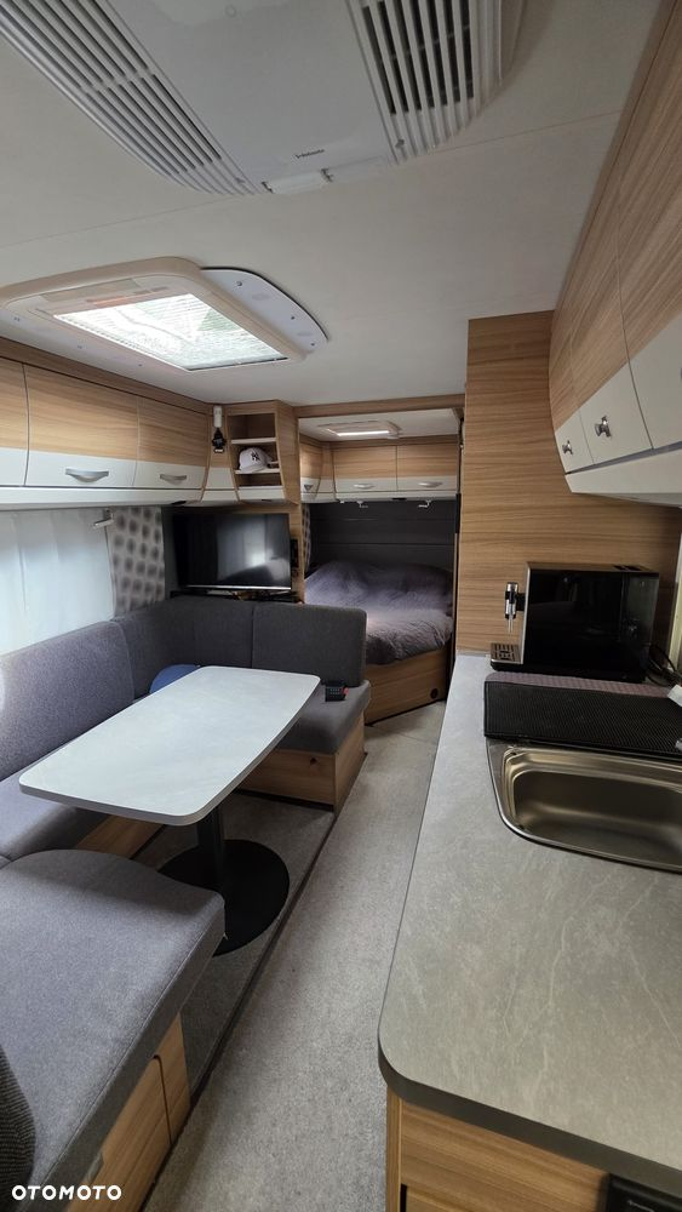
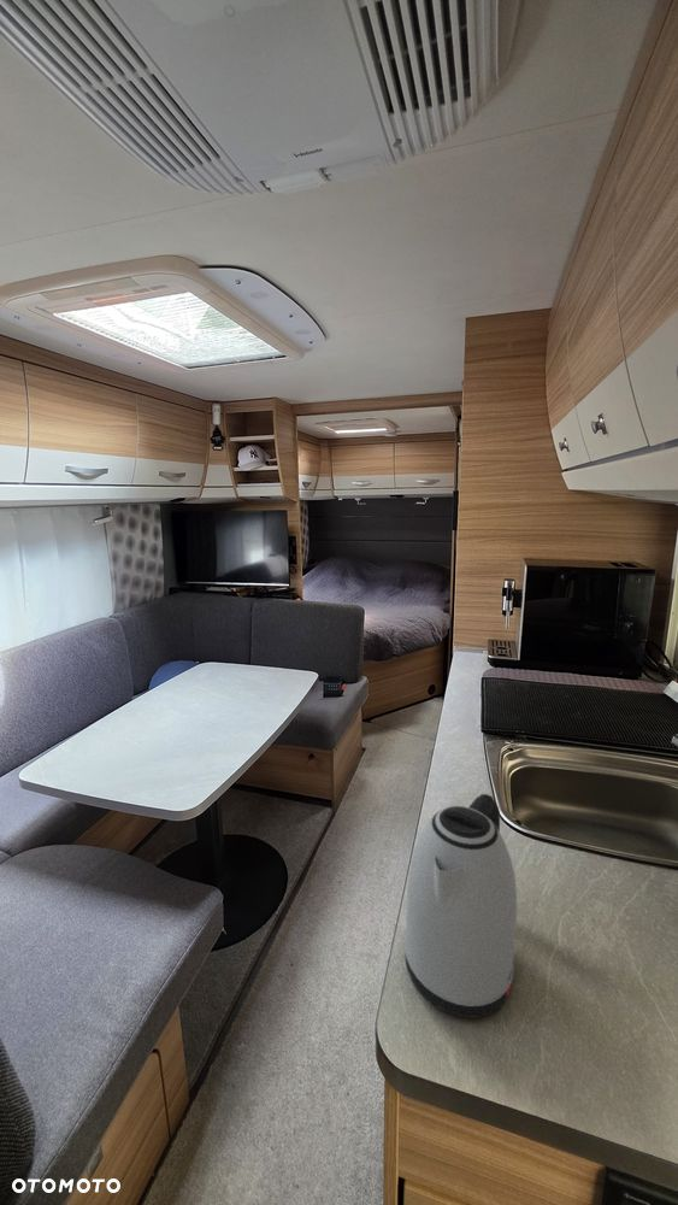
+ kettle [403,793,518,1019]
